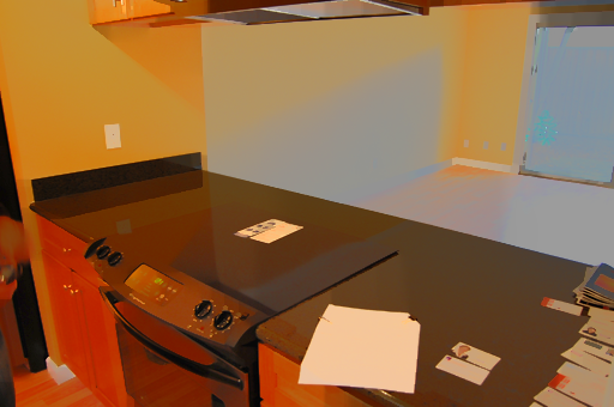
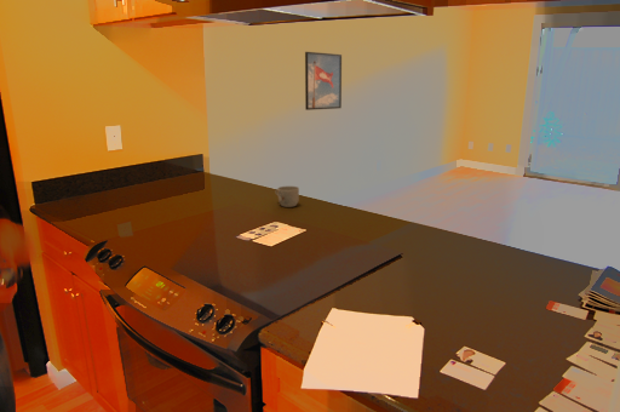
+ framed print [304,51,343,111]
+ mug [274,185,300,208]
